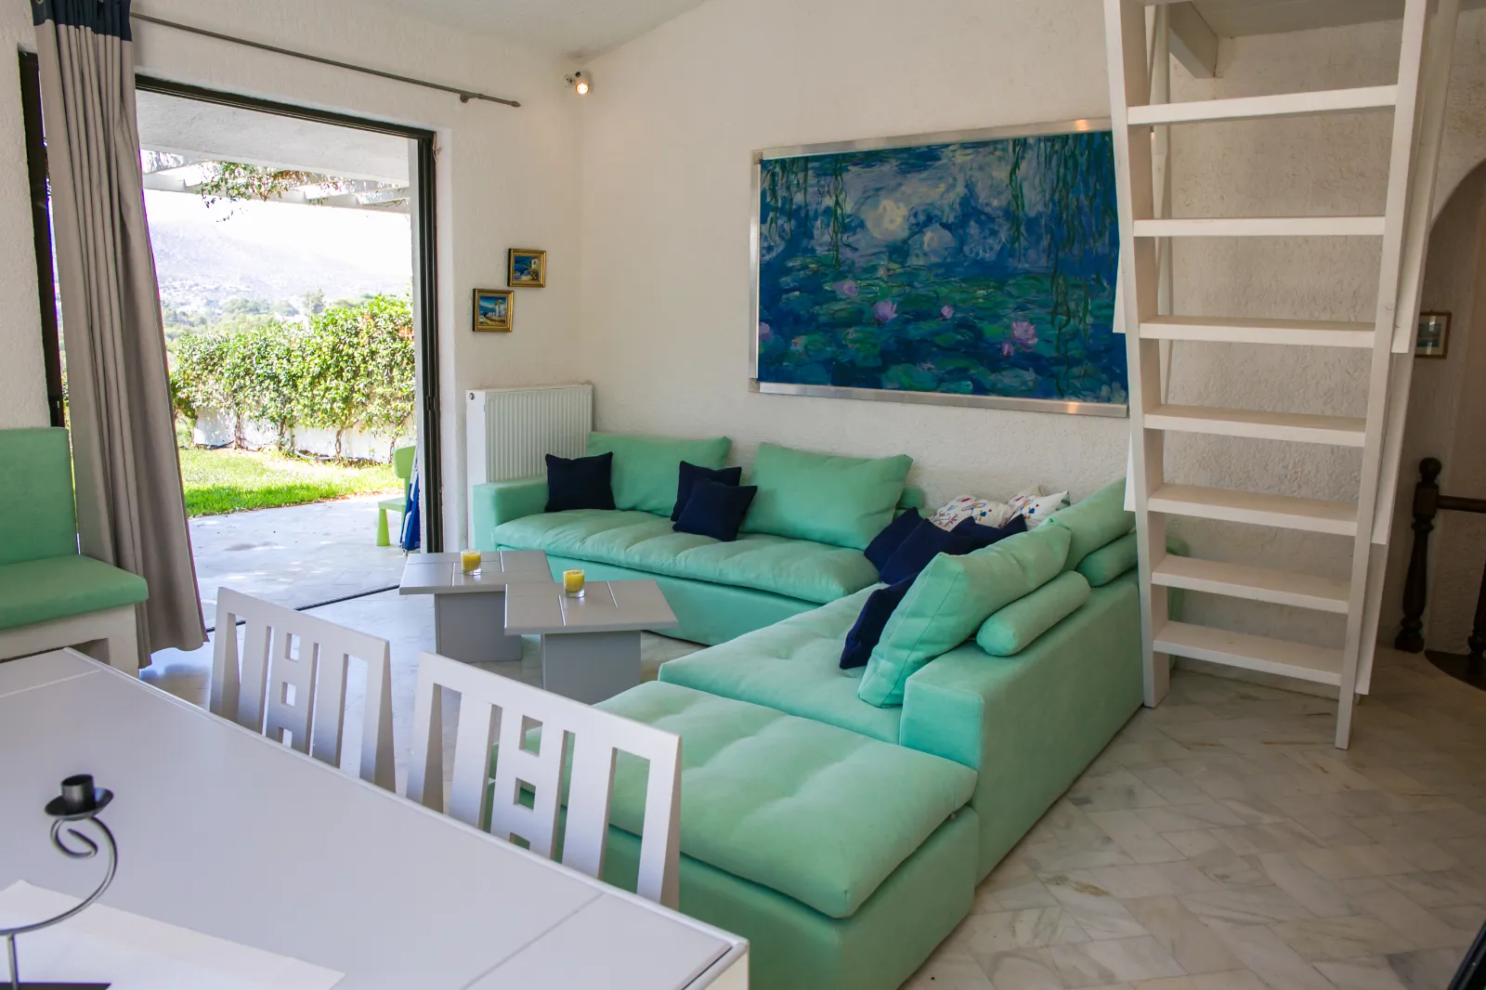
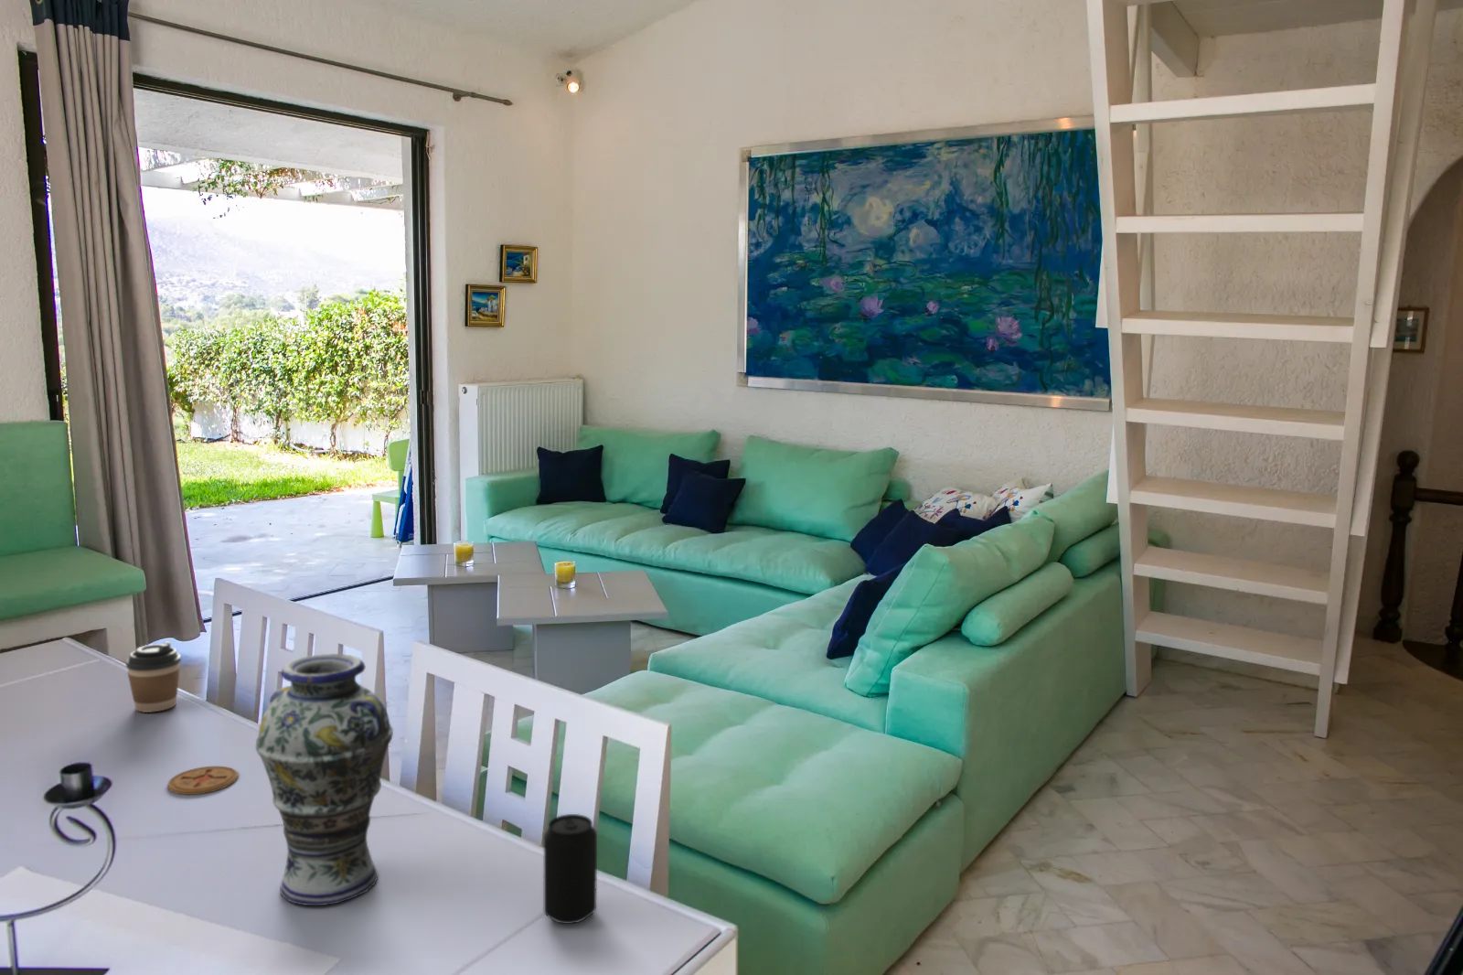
+ coaster [168,766,238,795]
+ beverage can [543,813,598,925]
+ vase [256,653,394,906]
+ coffee cup [124,640,182,714]
